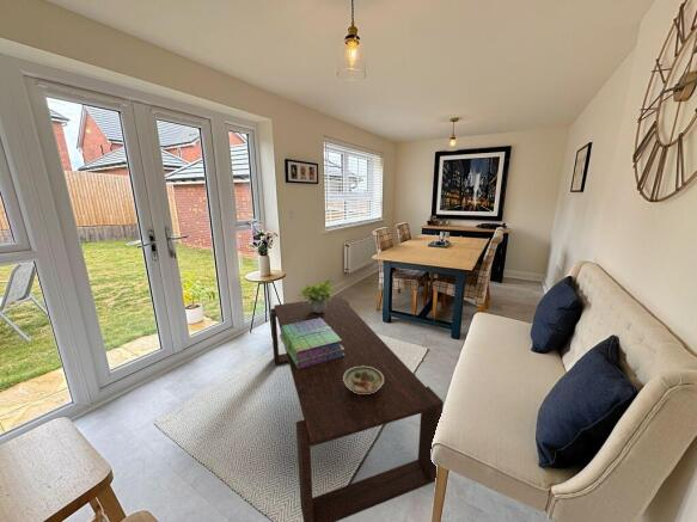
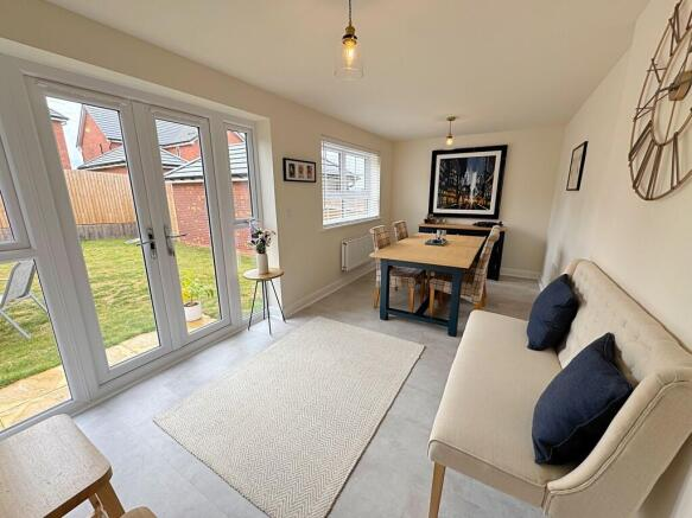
- decorative bowl [343,366,384,394]
- potted plant [296,280,336,313]
- coffee table [269,295,445,522]
- stack of books [279,318,344,369]
